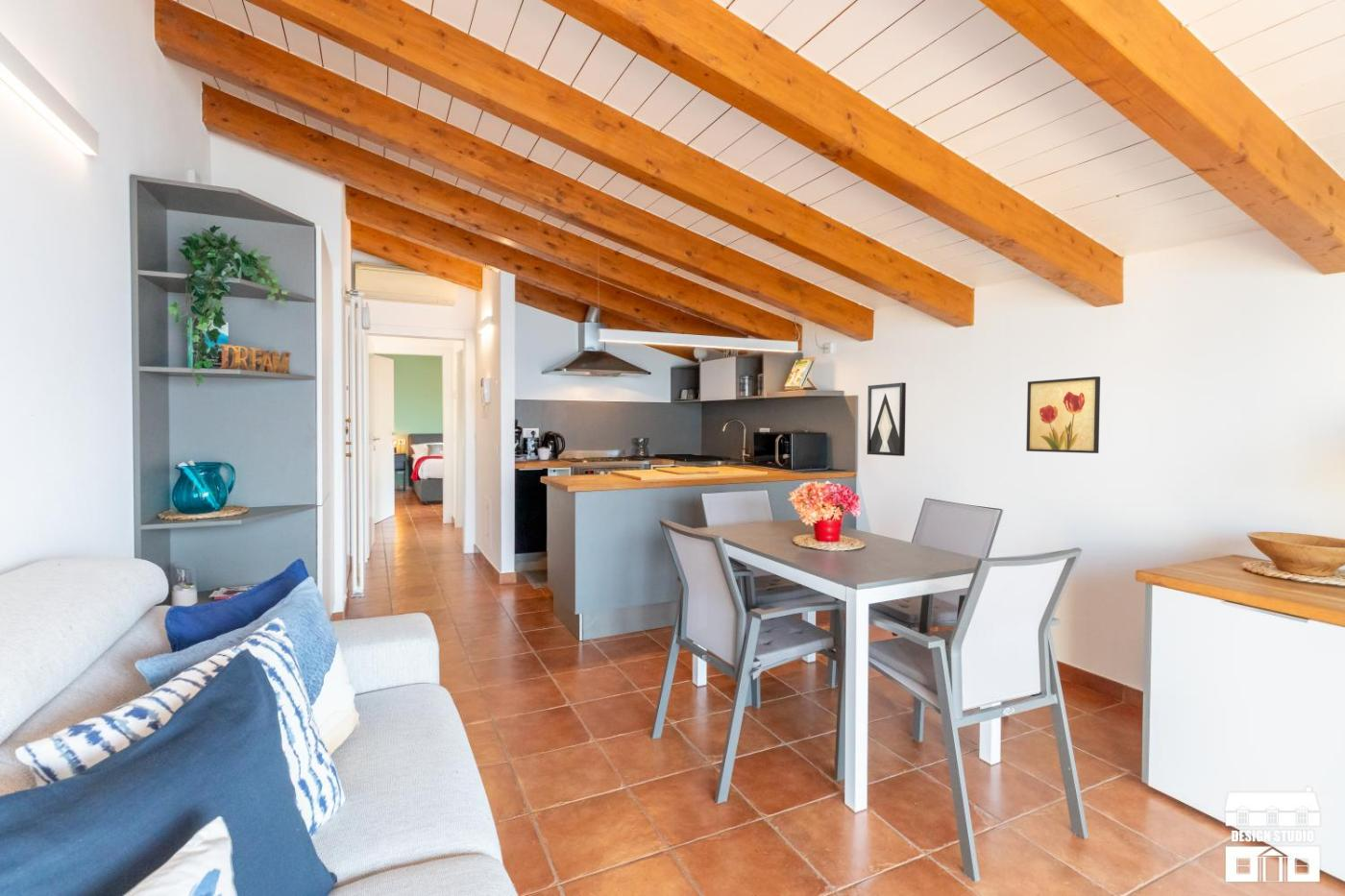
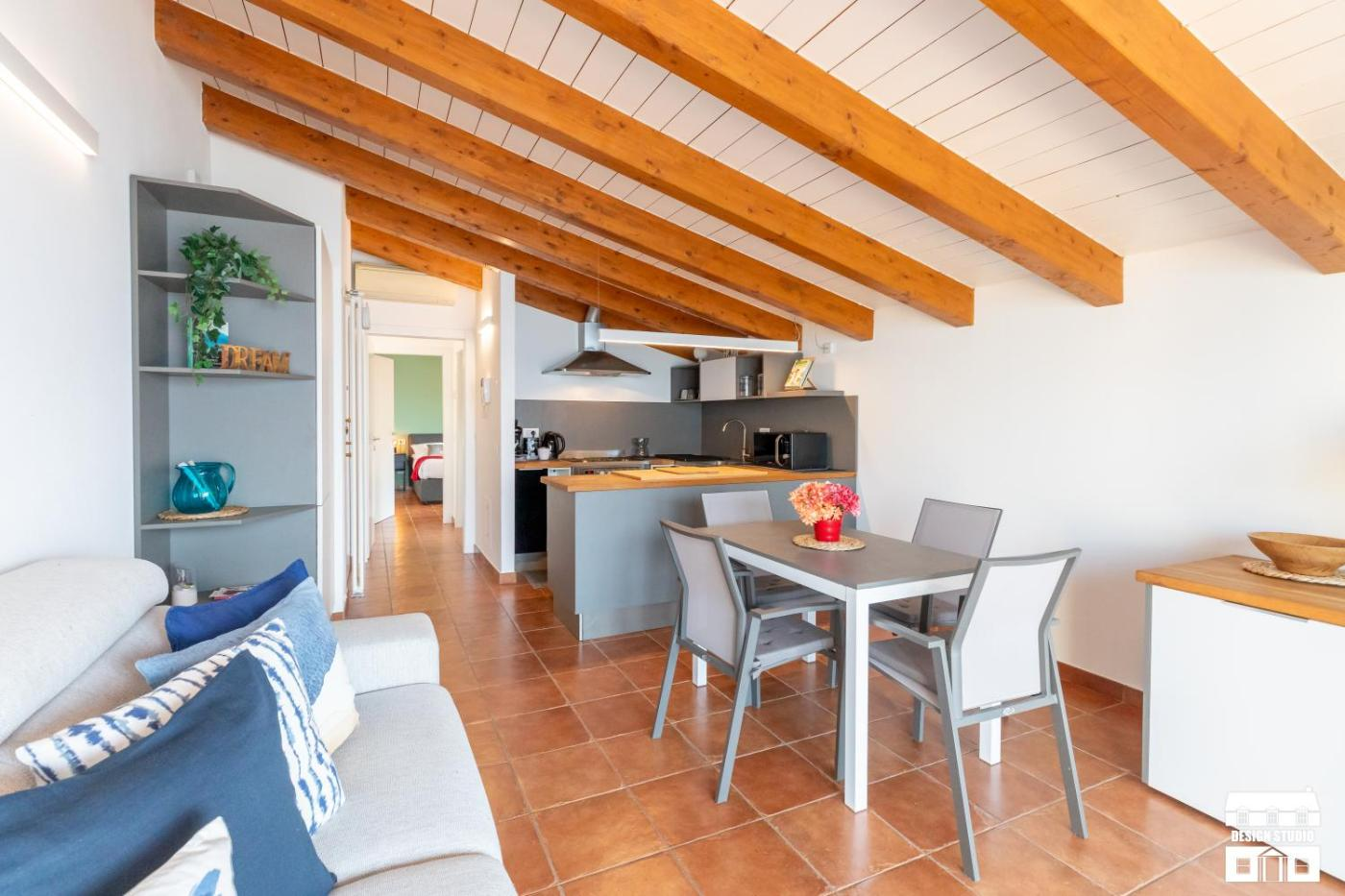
- wall art [1025,375,1101,454]
- wall art [867,381,907,457]
